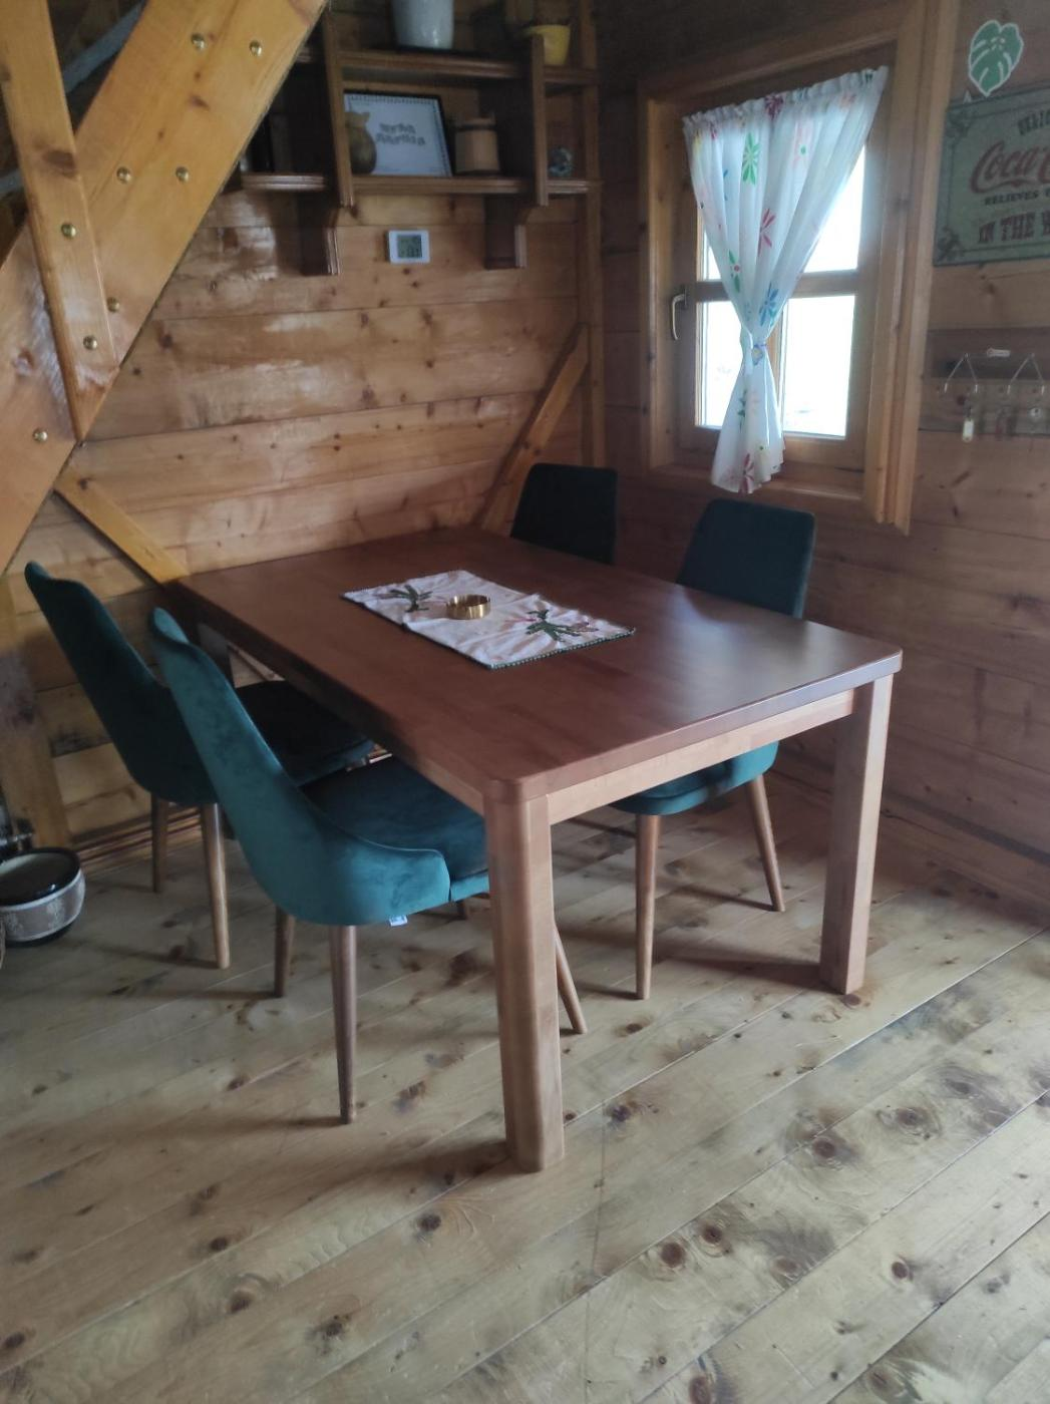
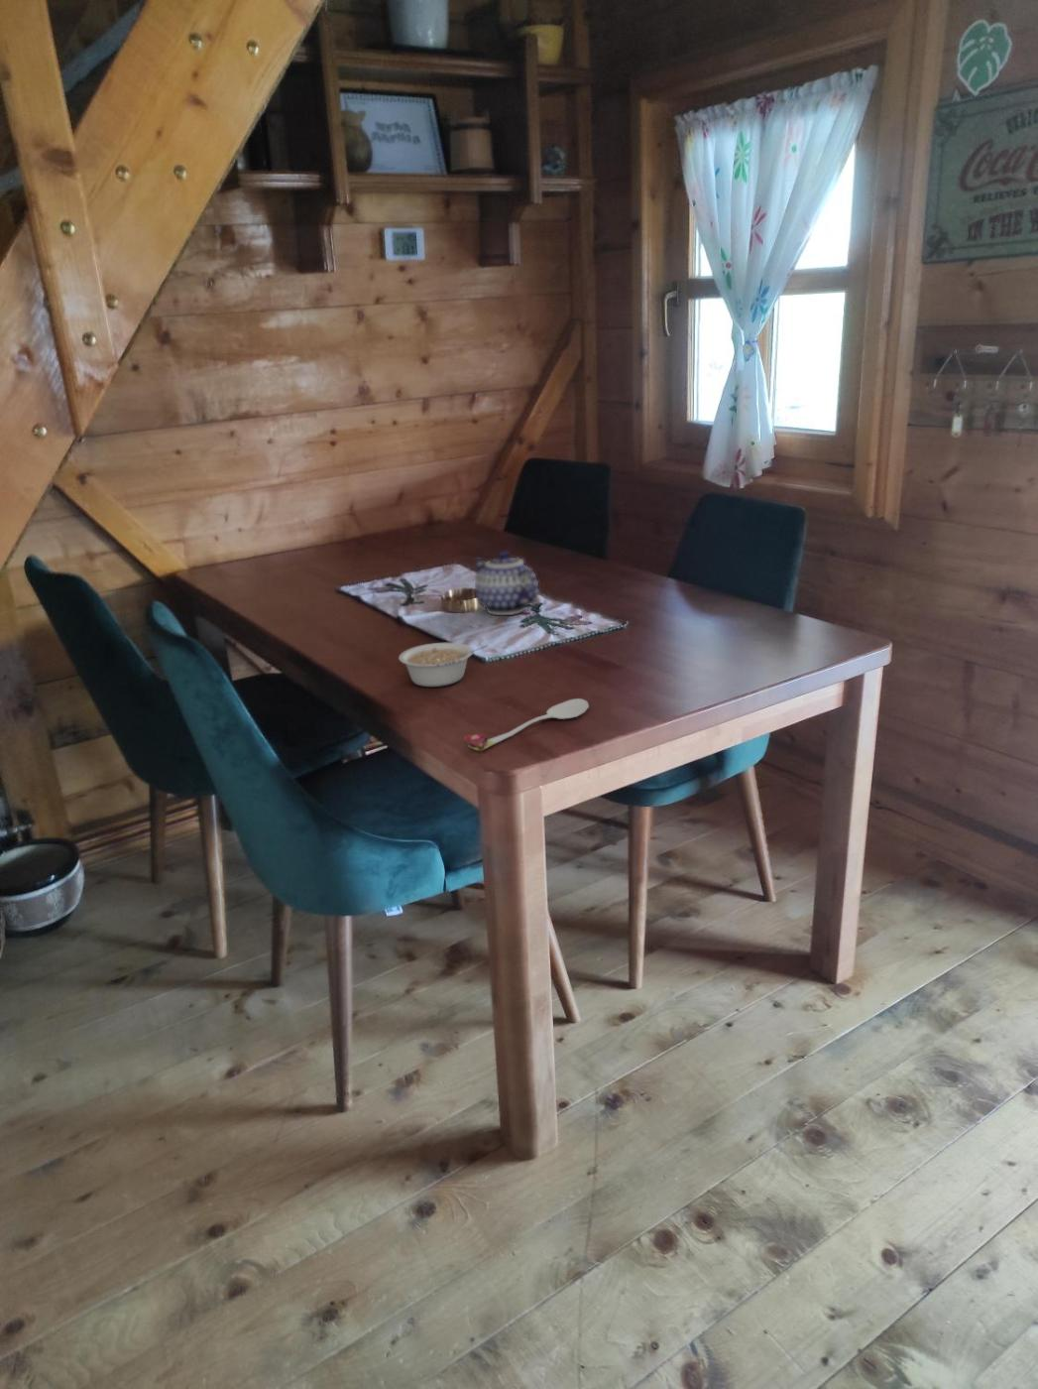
+ legume [398,642,488,687]
+ spoon [463,697,590,752]
+ teapot [473,550,540,616]
